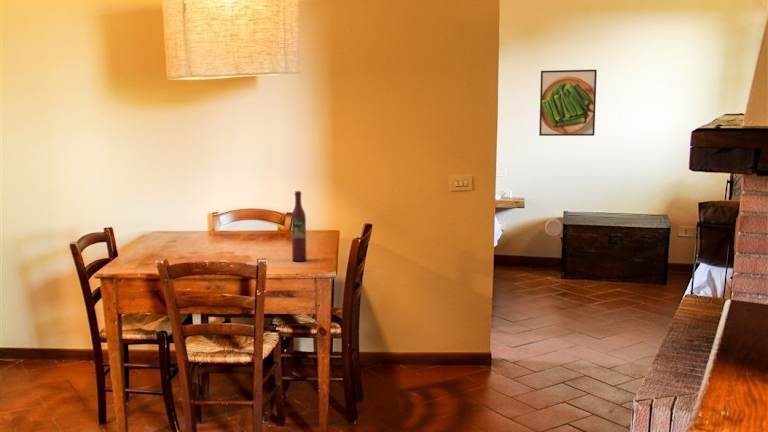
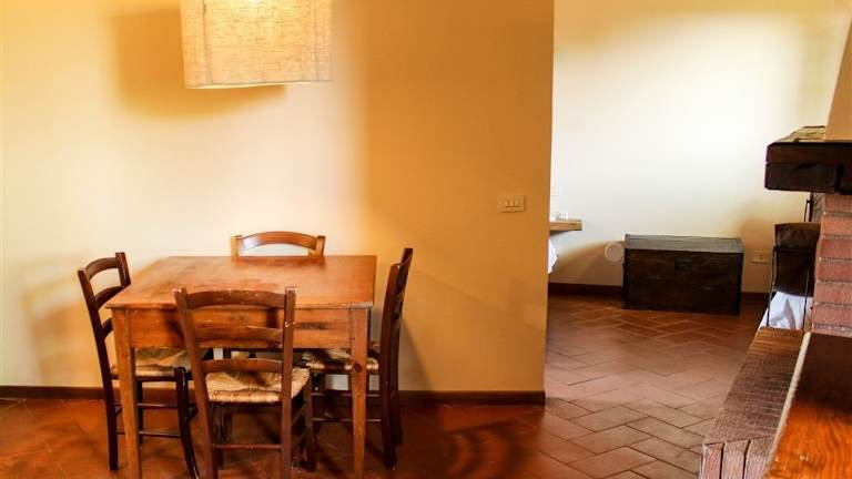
- wine bottle [290,190,308,262]
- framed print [538,69,598,137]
